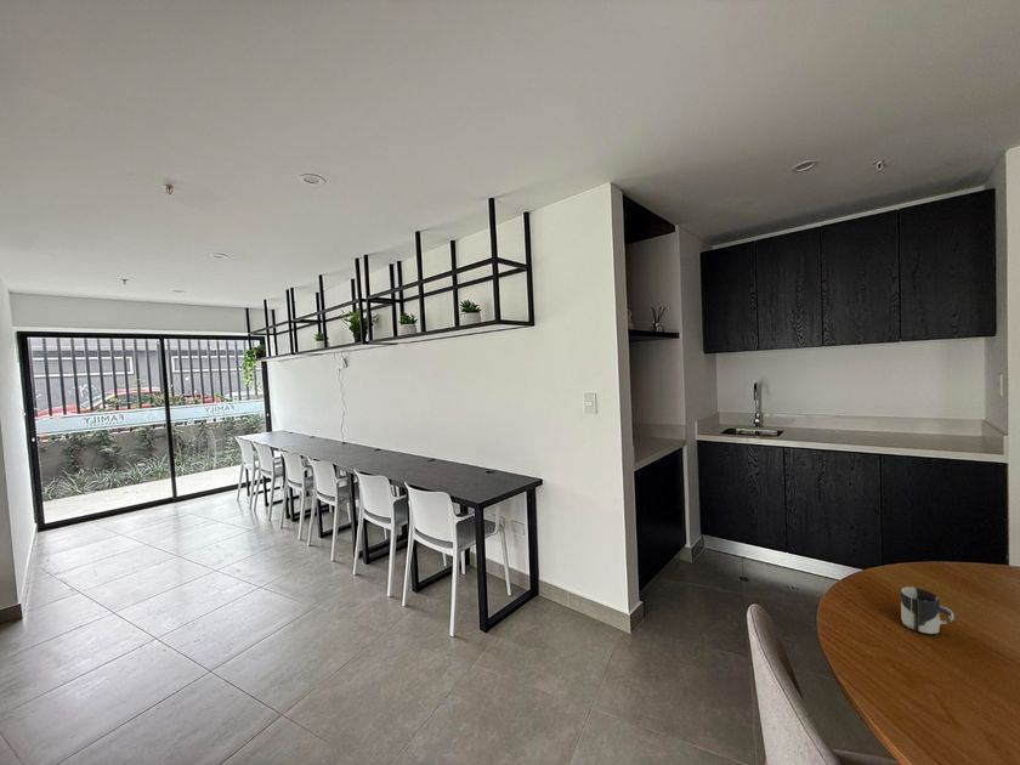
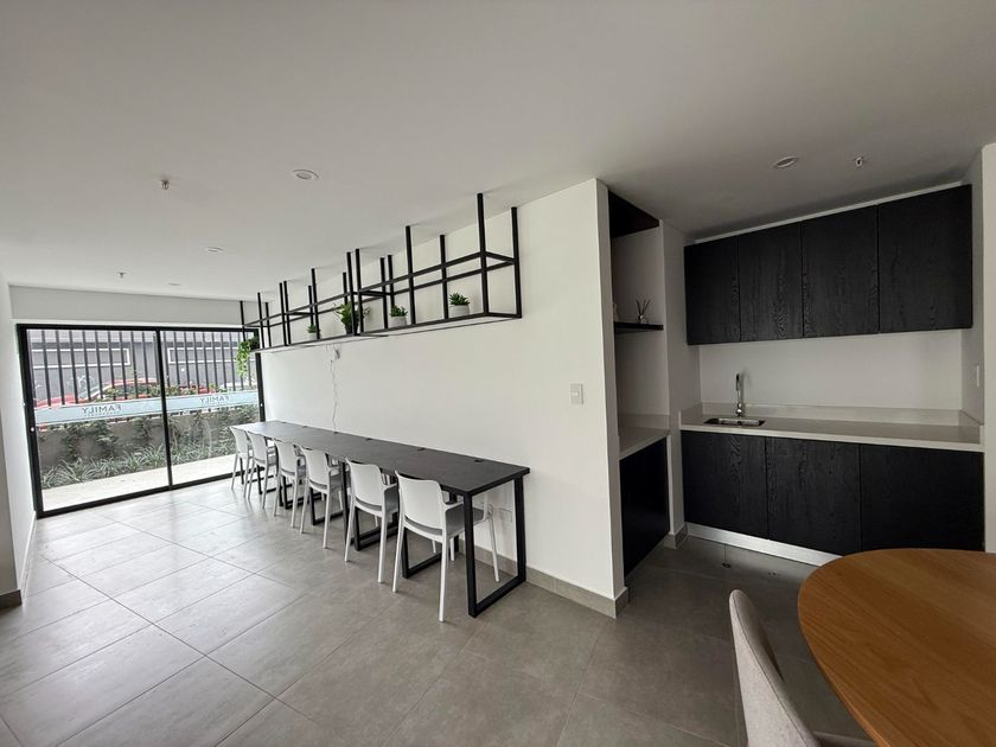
- cup [900,586,956,636]
